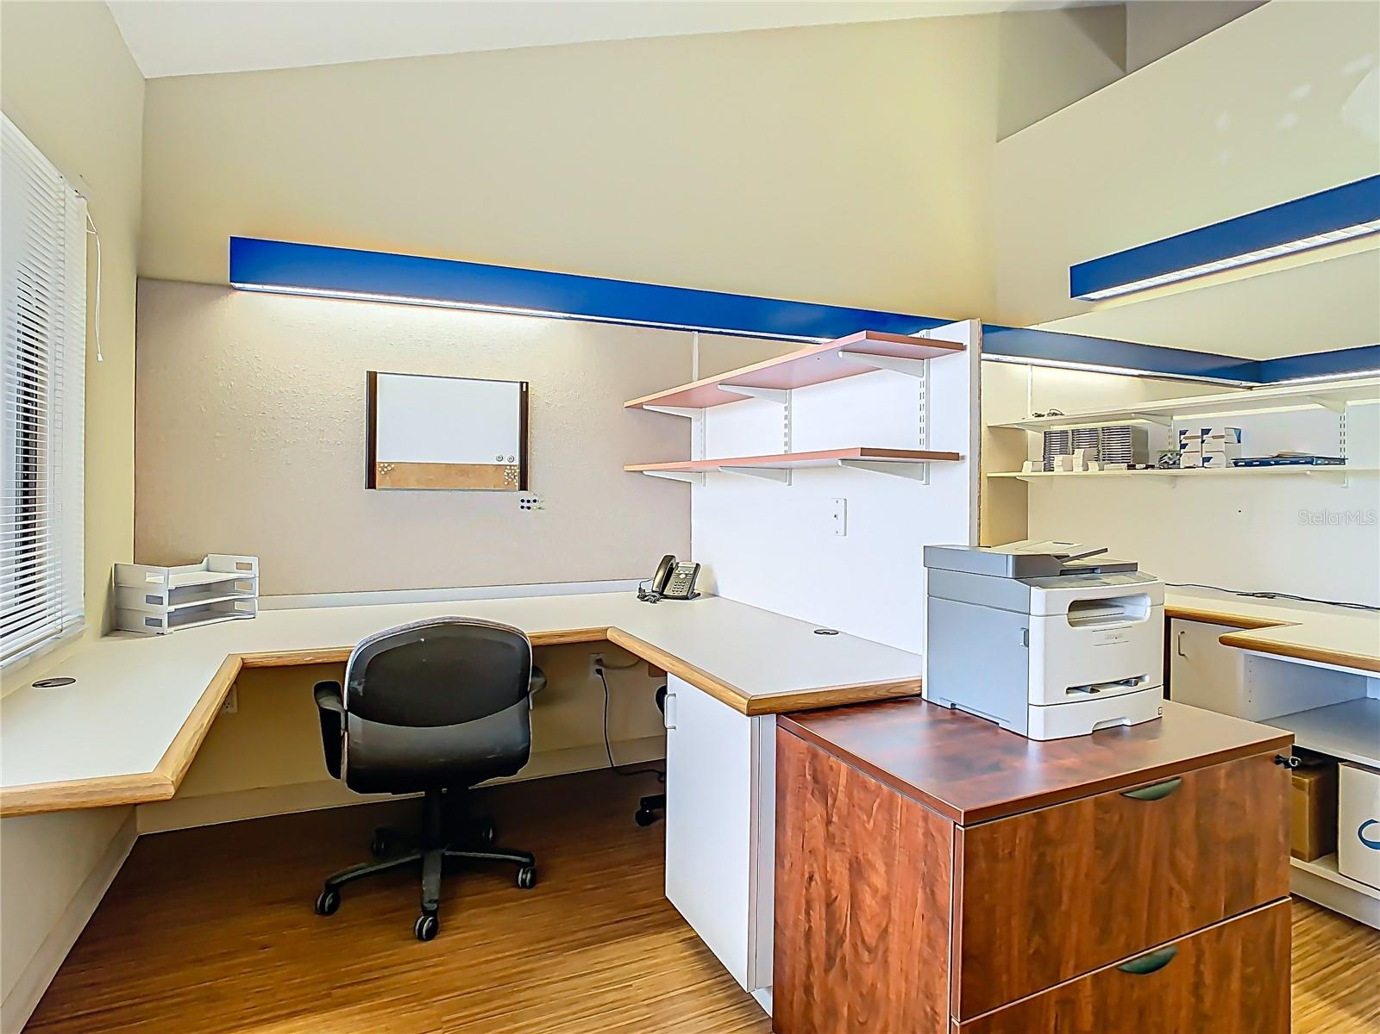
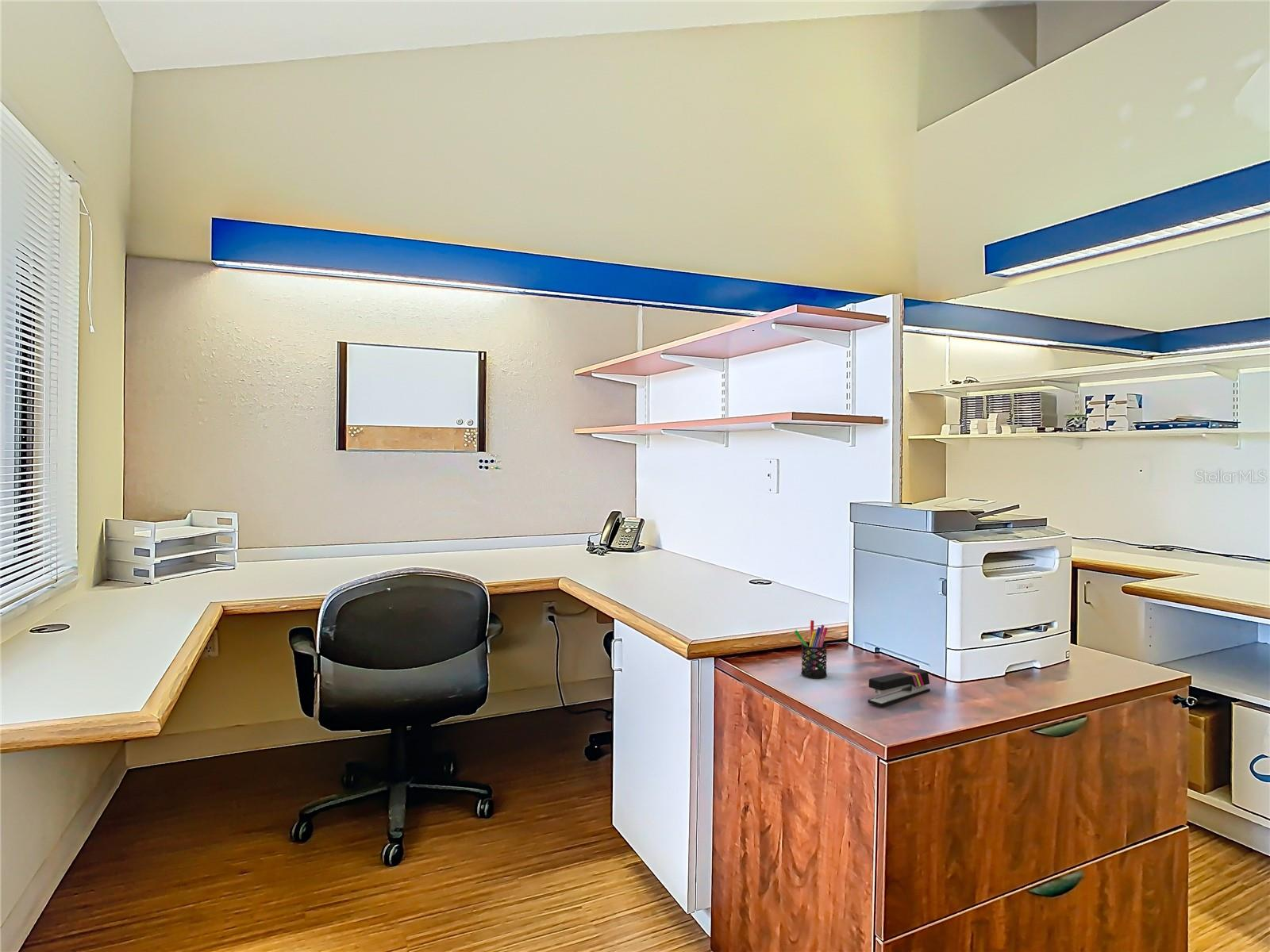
+ pen holder [794,620,828,678]
+ stapler [867,669,931,707]
